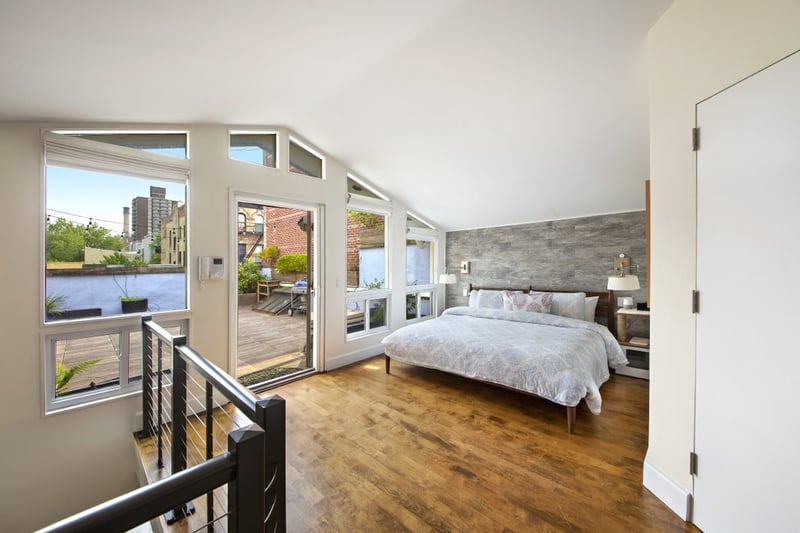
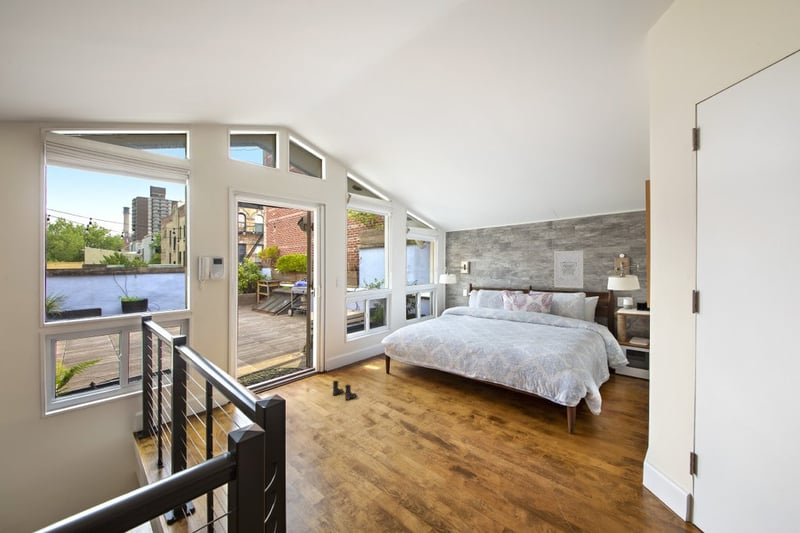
+ boots [332,380,358,401]
+ wall art [553,250,584,289]
